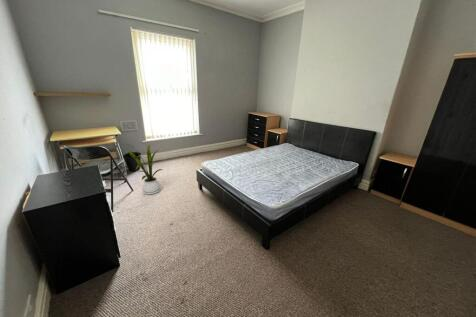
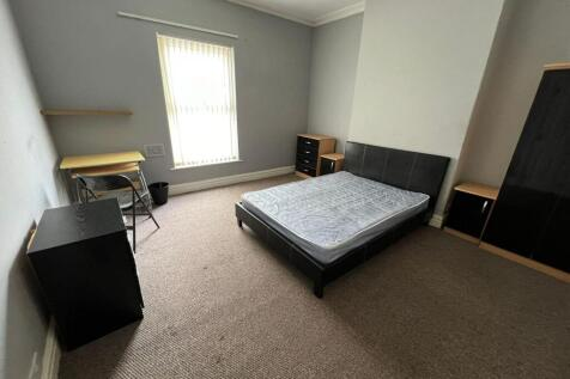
- house plant [125,143,163,195]
